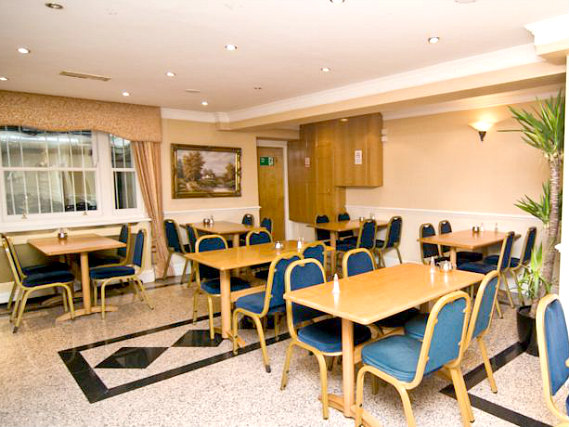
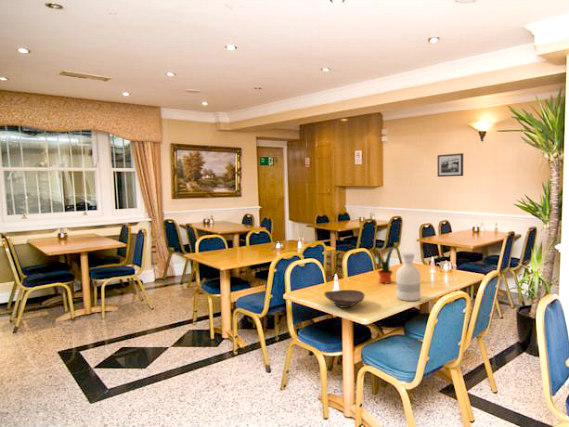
+ decorative bowl [323,289,366,309]
+ potted plant [376,245,394,284]
+ bottle [395,252,422,302]
+ picture frame [437,152,464,178]
